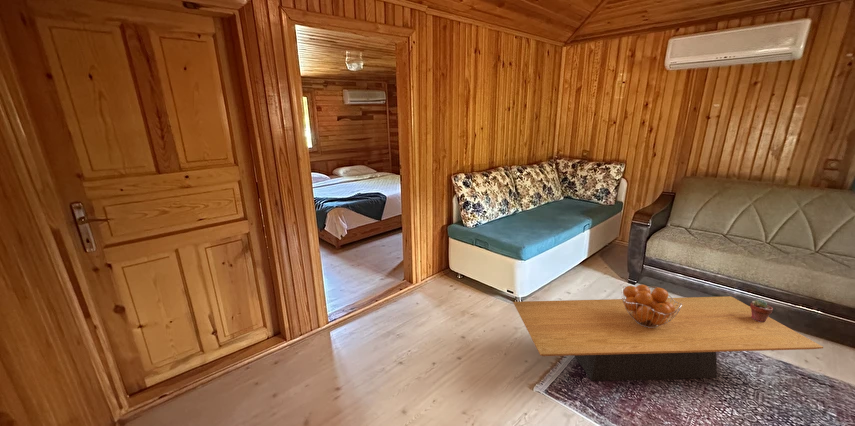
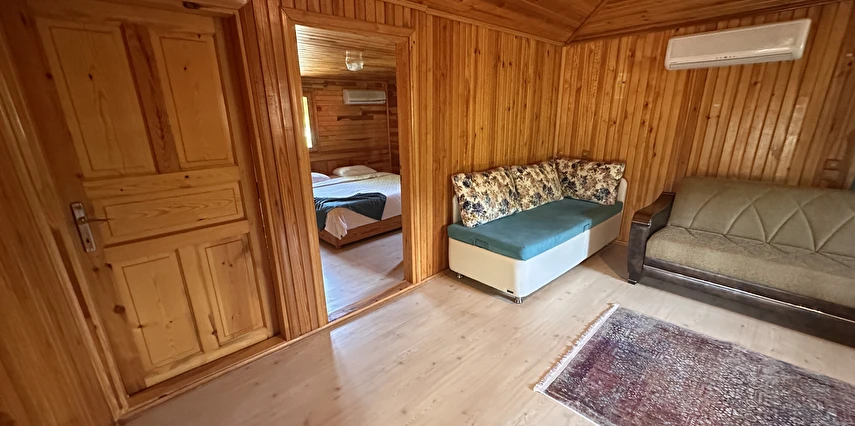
- fruit basket [620,284,682,328]
- coffee table [512,295,824,382]
- potted succulent [749,298,774,322]
